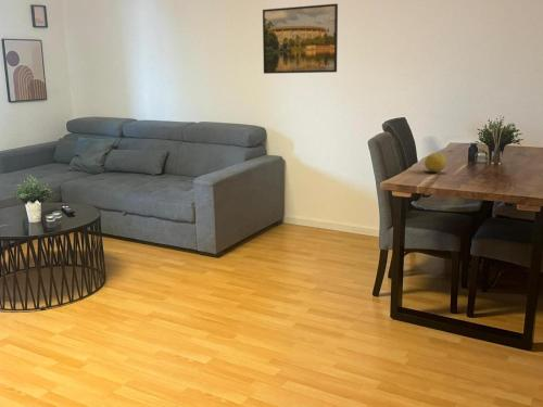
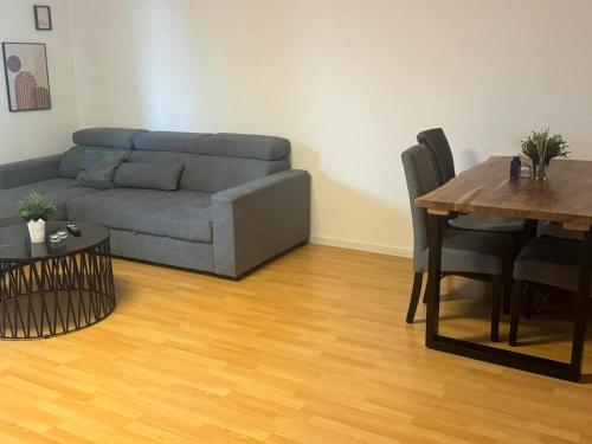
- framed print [262,2,339,75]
- fruit [424,152,447,174]
